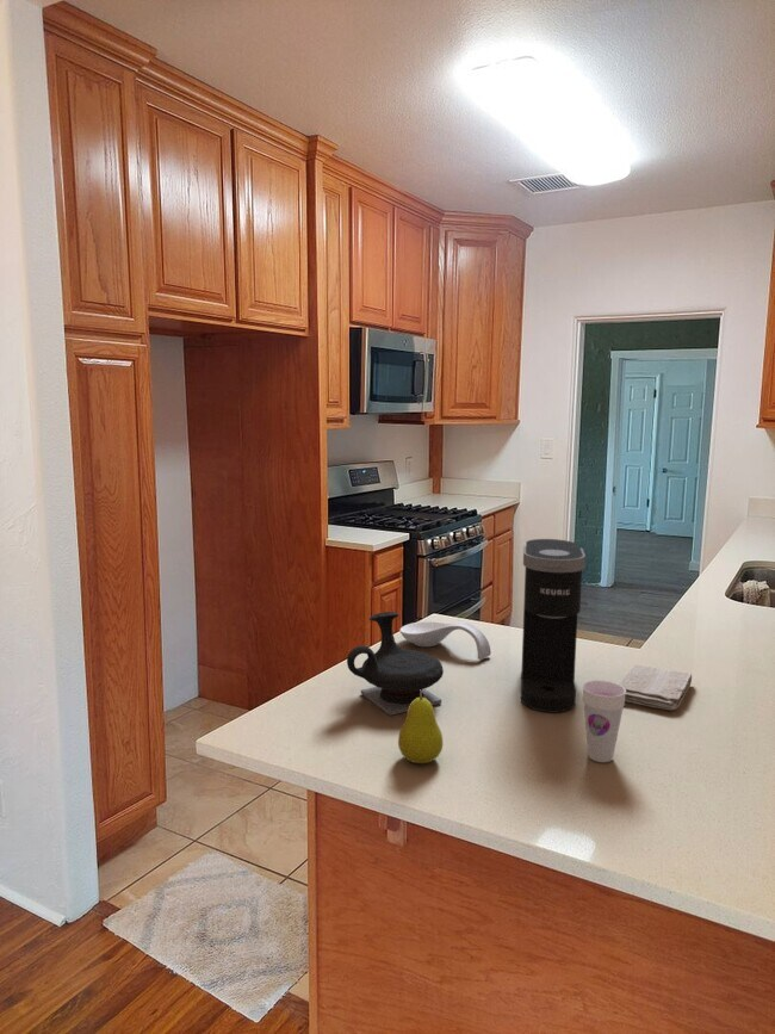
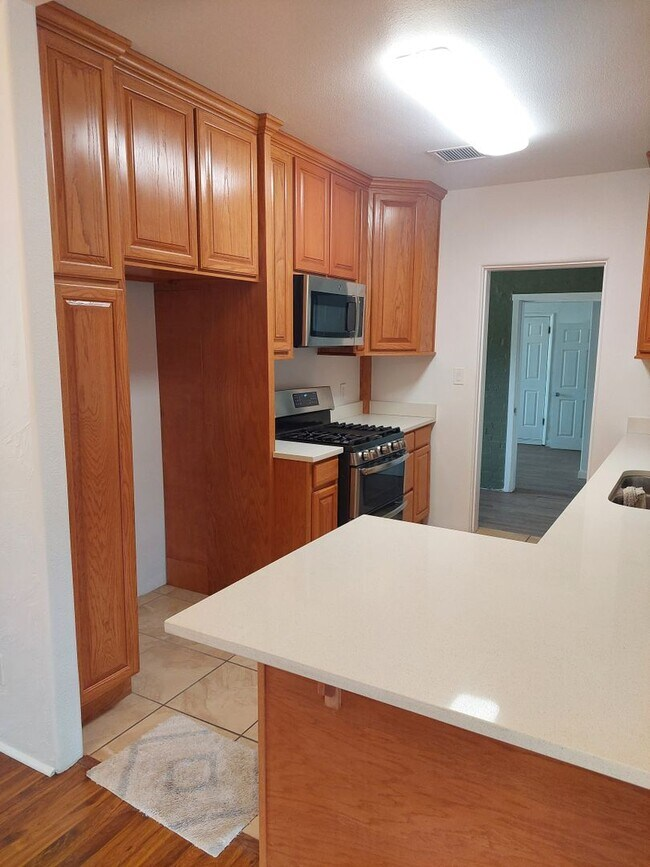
- cup [582,680,626,763]
- washcloth [619,664,693,711]
- fruit [397,689,444,764]
- teapot [346,611,445,717]
- spoon rest [399,620,492,661]
- coffee maker [520,538,587,713]
